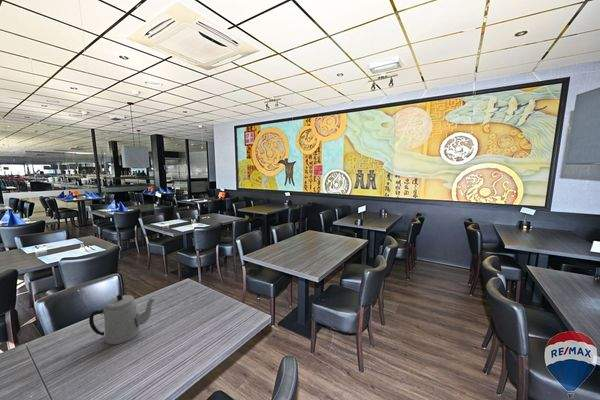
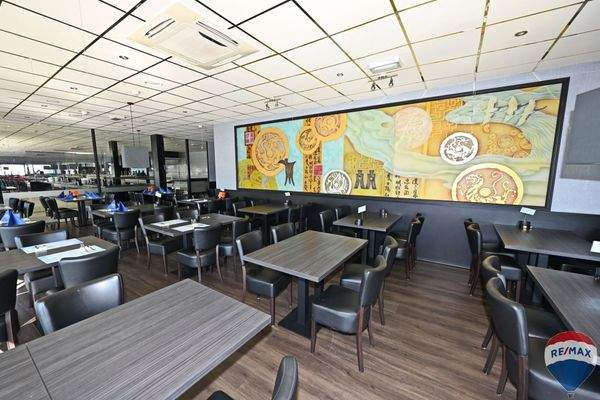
- teapot [88,293,155,345]
